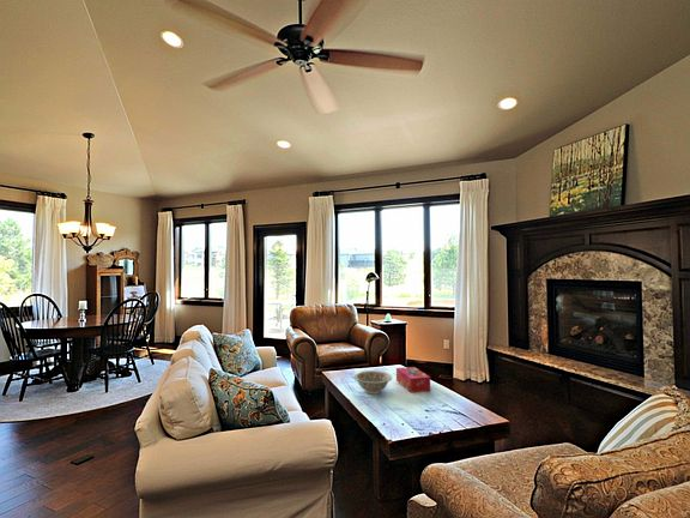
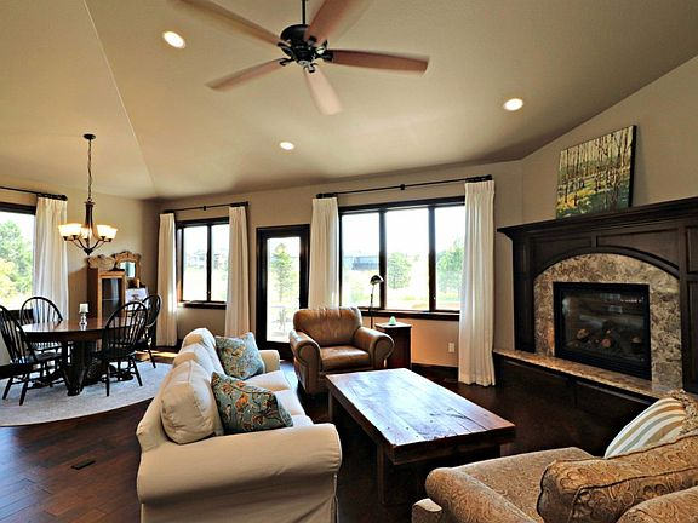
- decorative bowl [353,369,393,394]
- tissue box [395,366,431,393]
